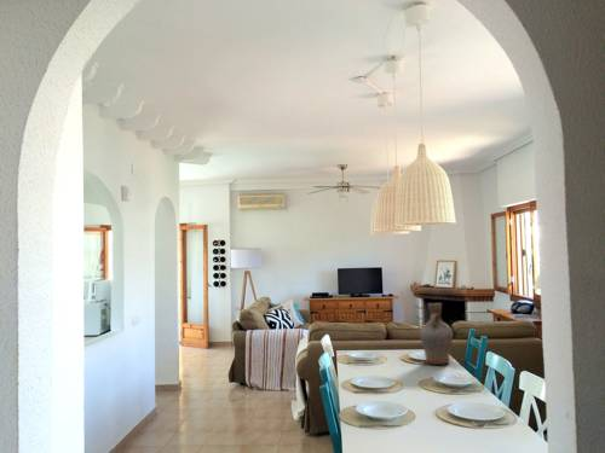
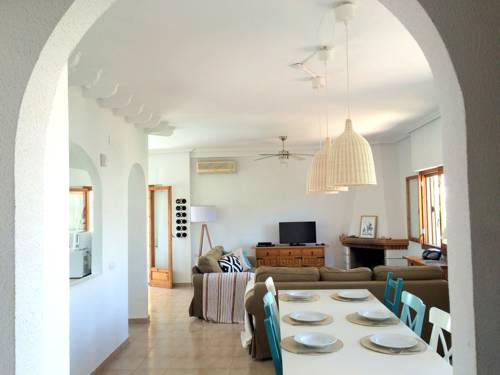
- vase [419,302,454,366]
